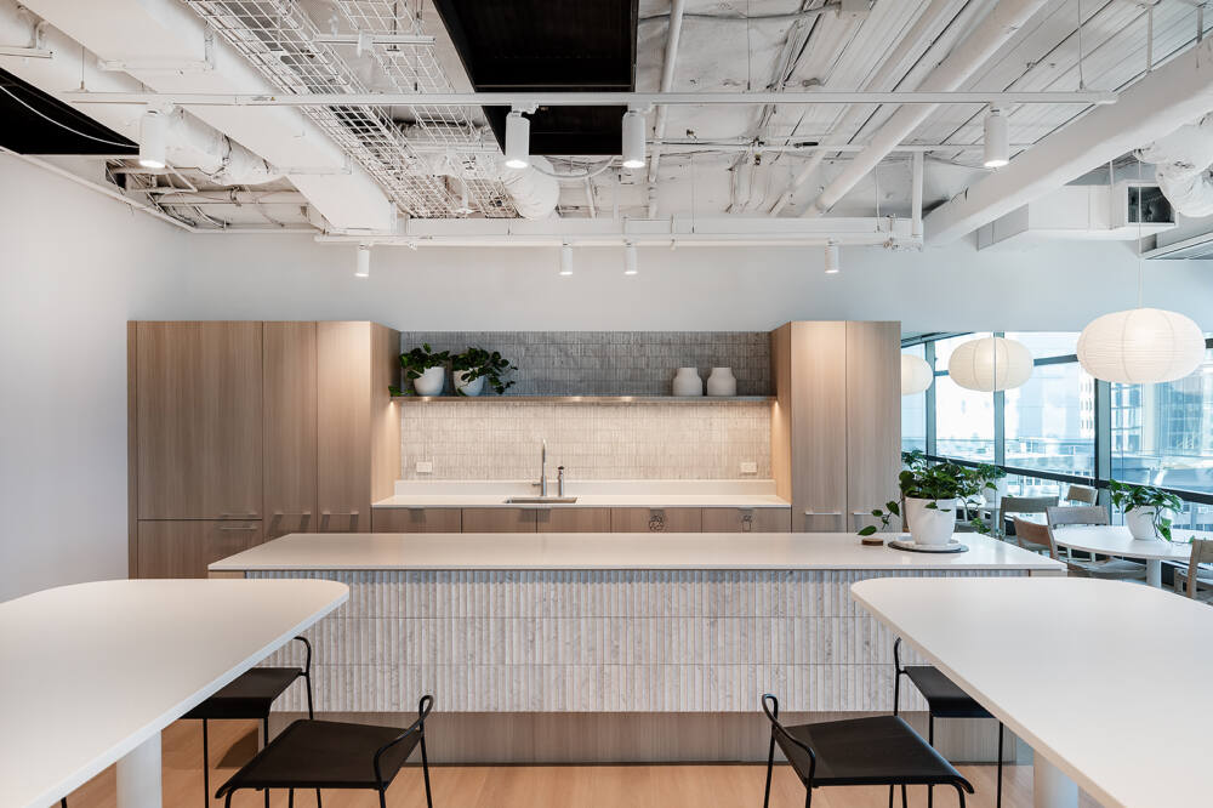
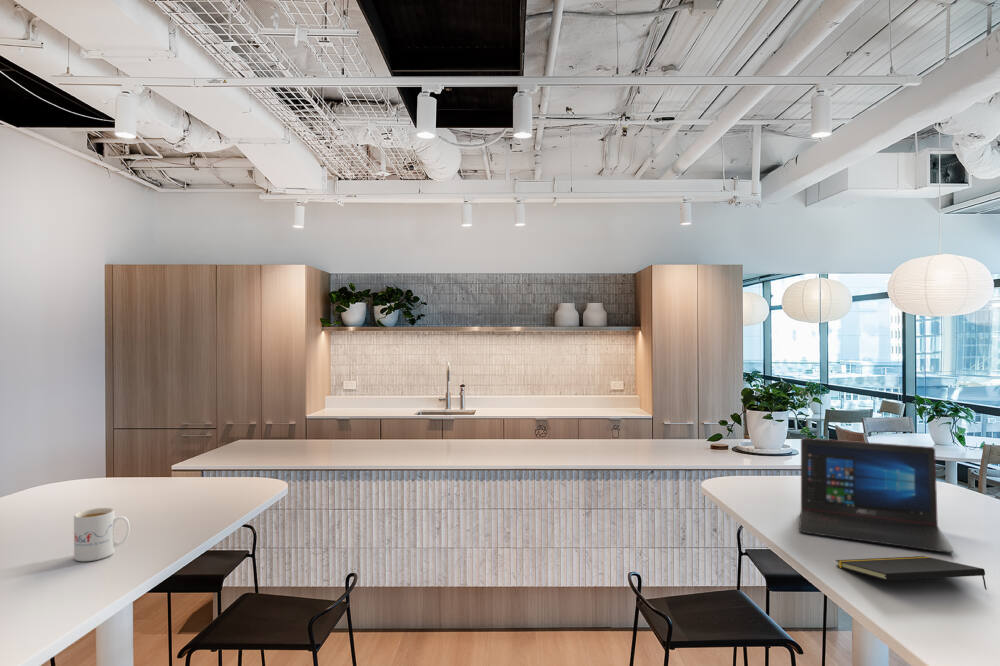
+ notepad [835,555,988,591]
+ laptop [798,437,954,554]
+ mug [73,507,131,562]
